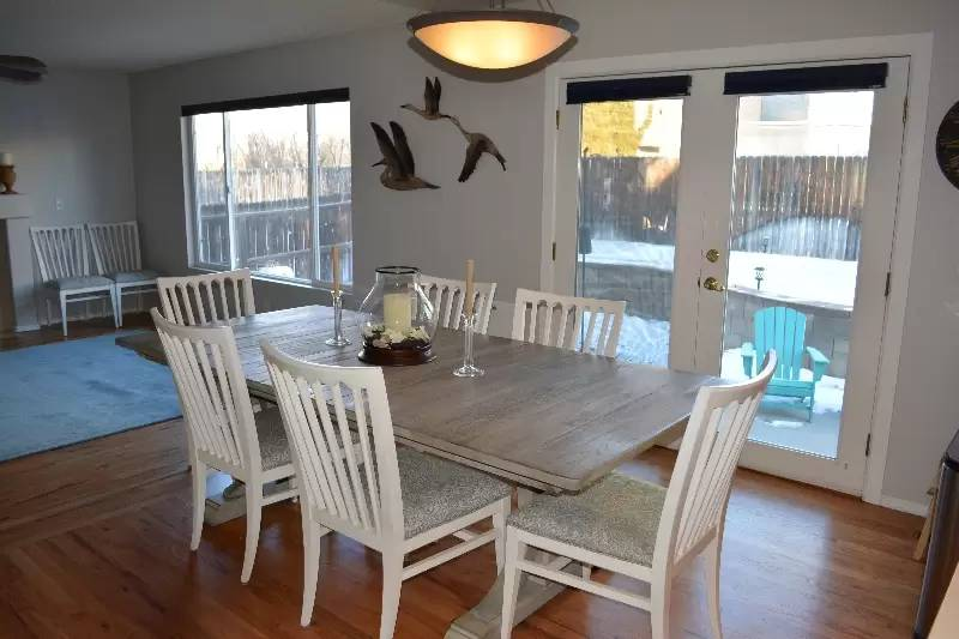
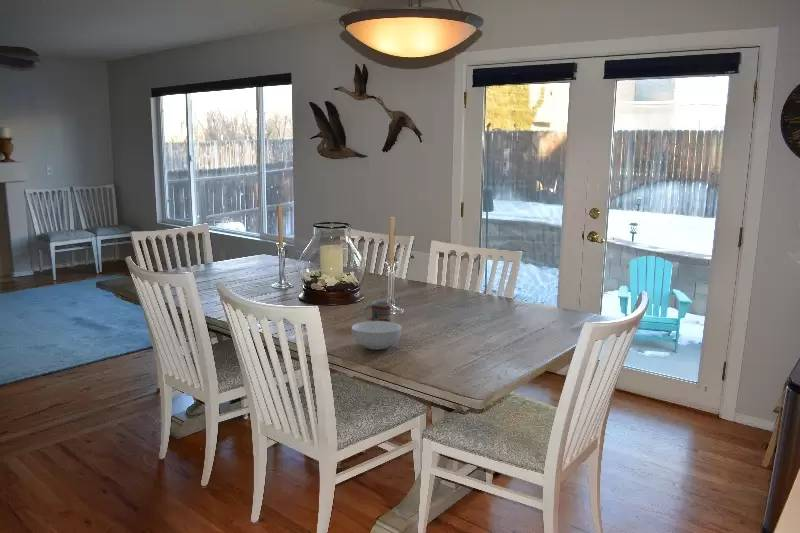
+ cereal bowl [351,320,403,350]
+ cup [364,300,392,322]
